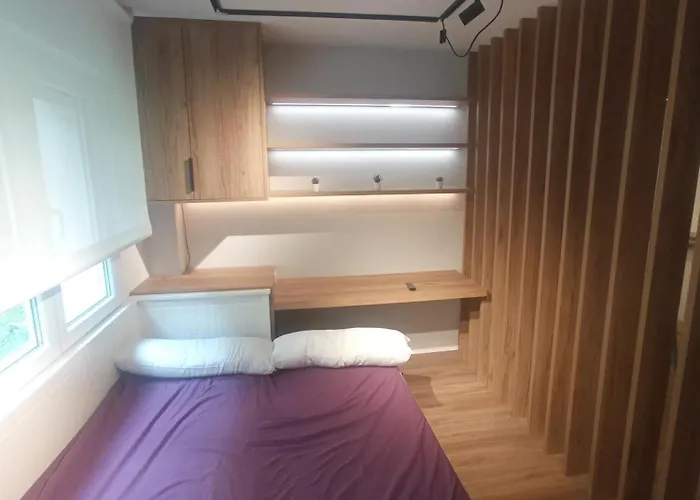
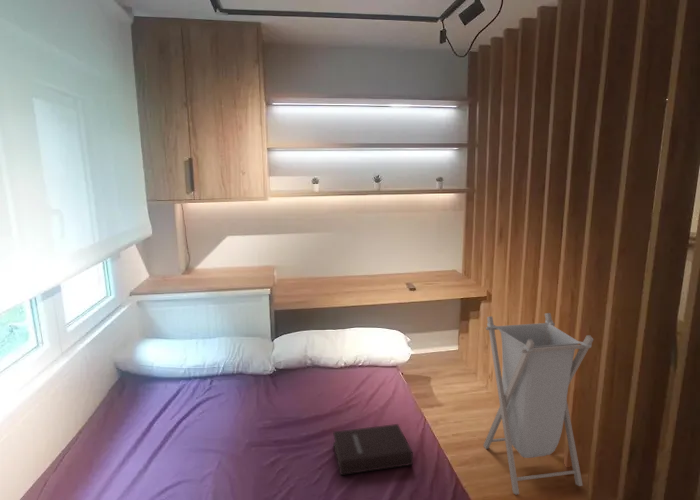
+ laundry hamper [483,312,595,495]
+ book [332,423,414,476]
